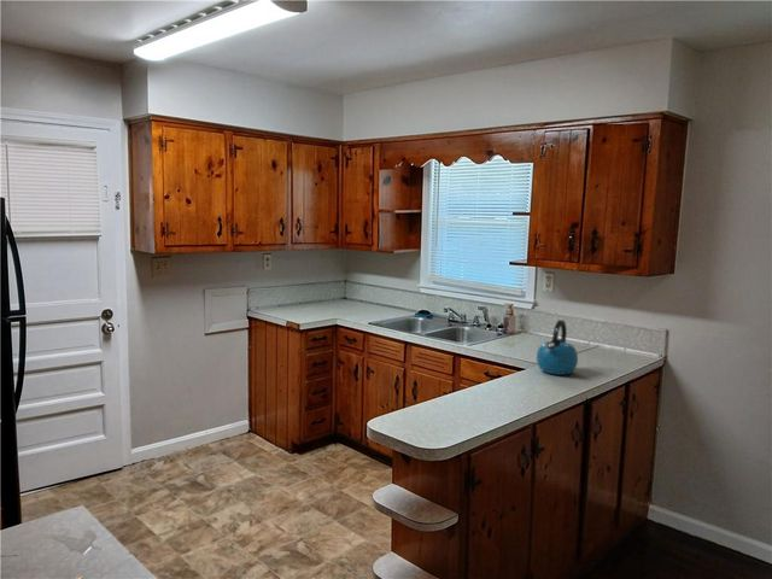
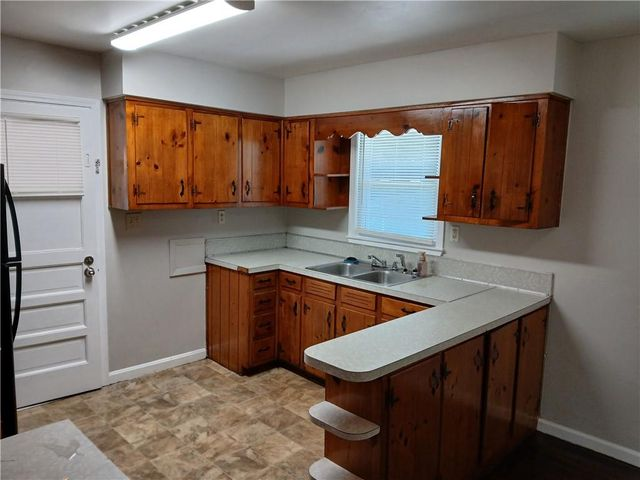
- kettle [536,318,579,376]
